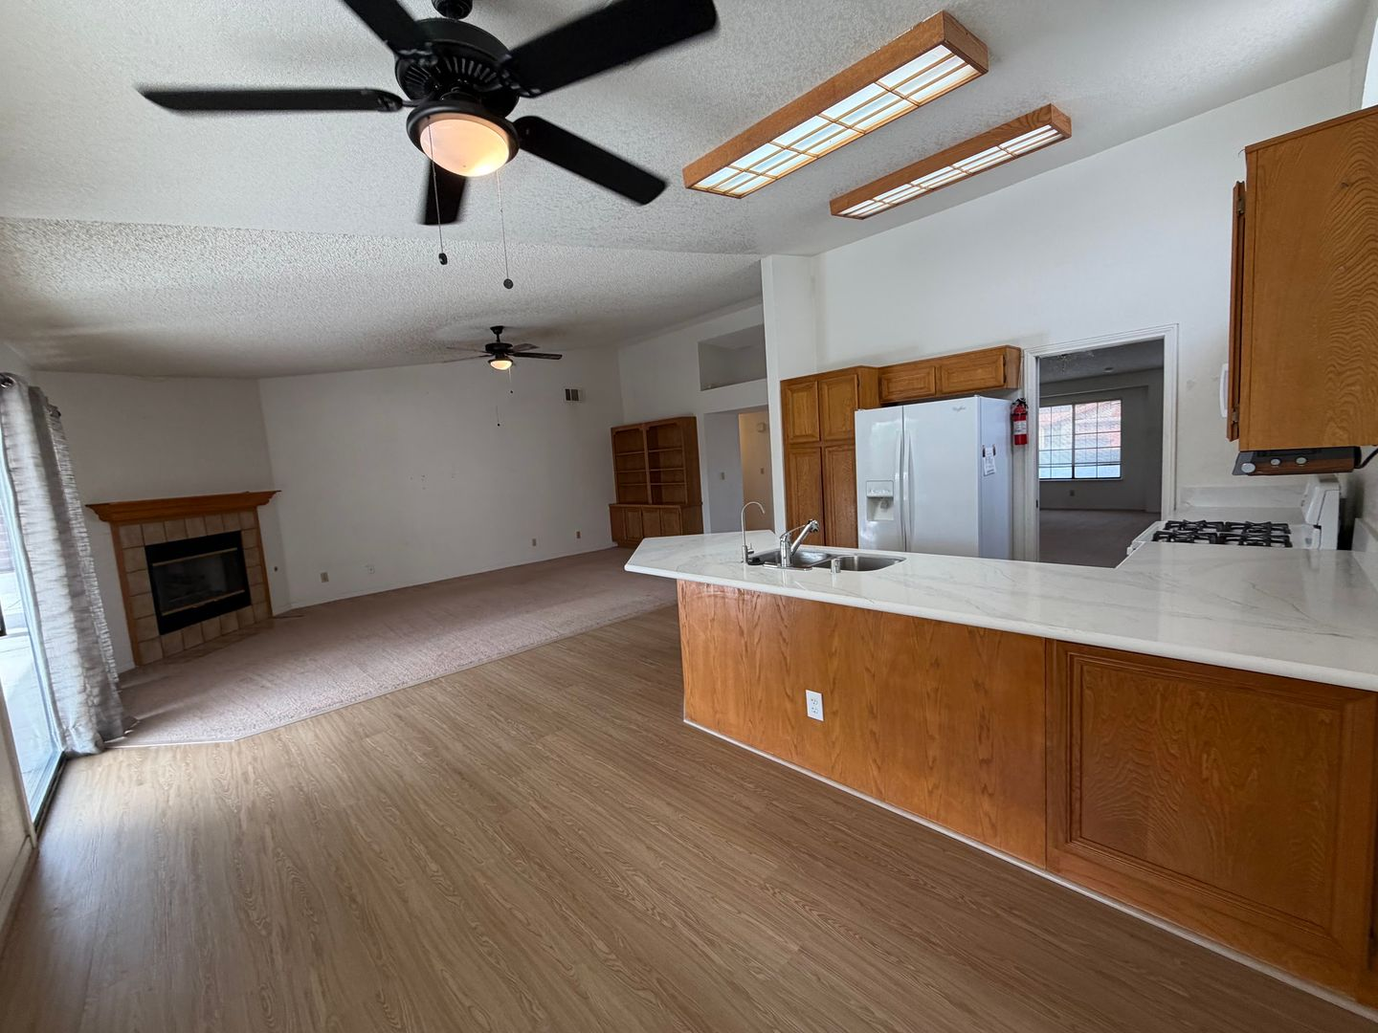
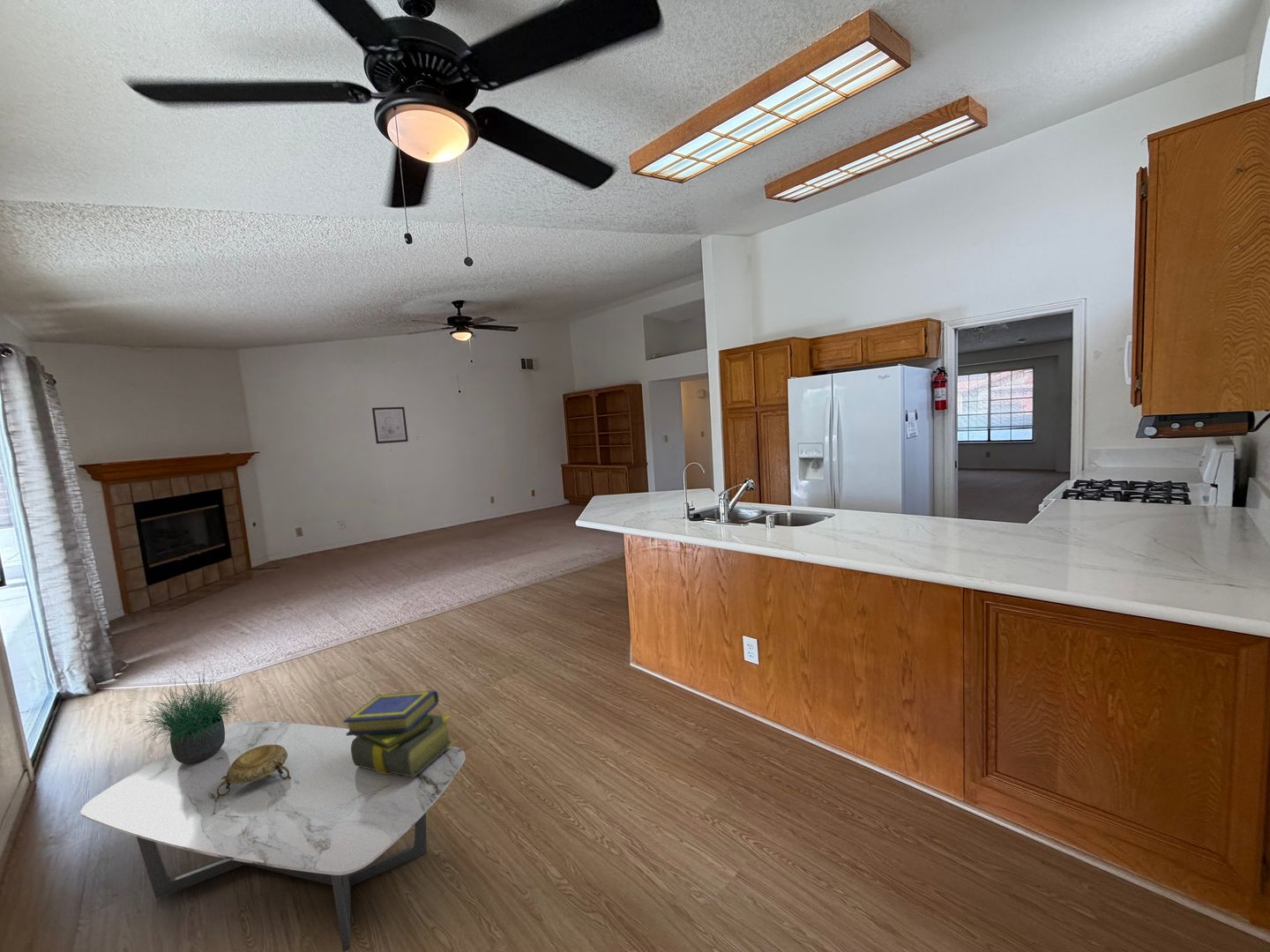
+ potted plant [125,660,248,764]
+ coffee table [80,719,466,952]
+ decorative bowl [216,745,291,800]
+ stack of books [343,689,455,777]
+ wall art [371,406,409,444]
